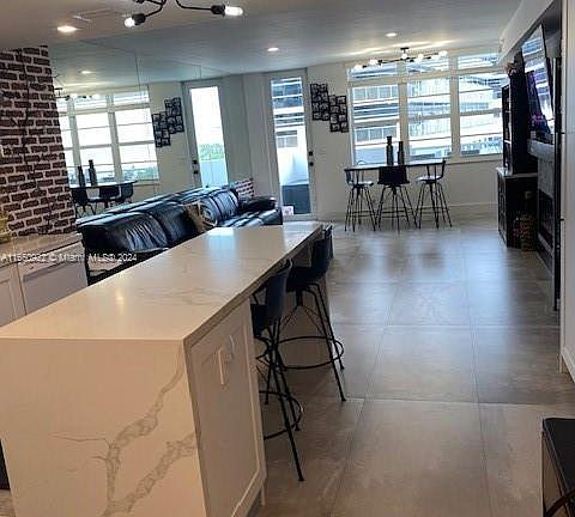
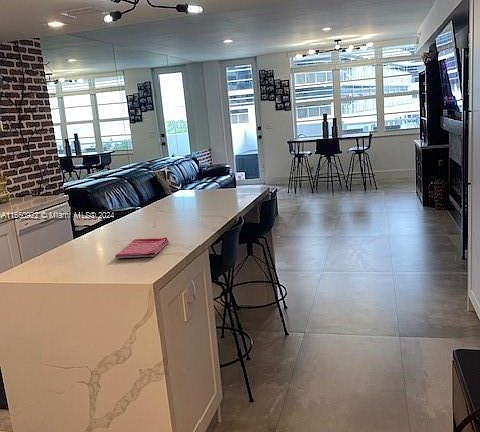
+ dish towel [114,236,169,259]
